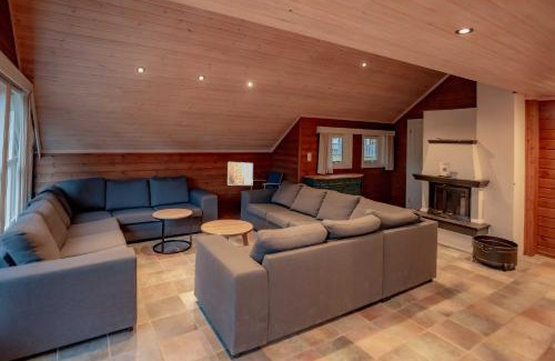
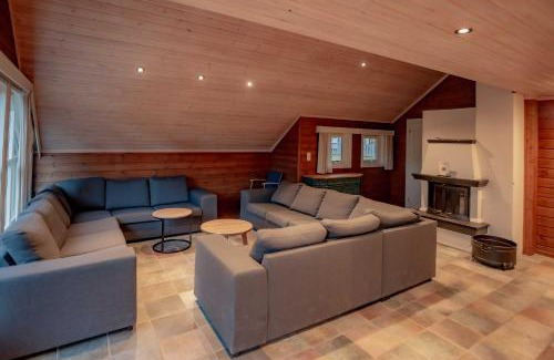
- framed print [226,161,254,187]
